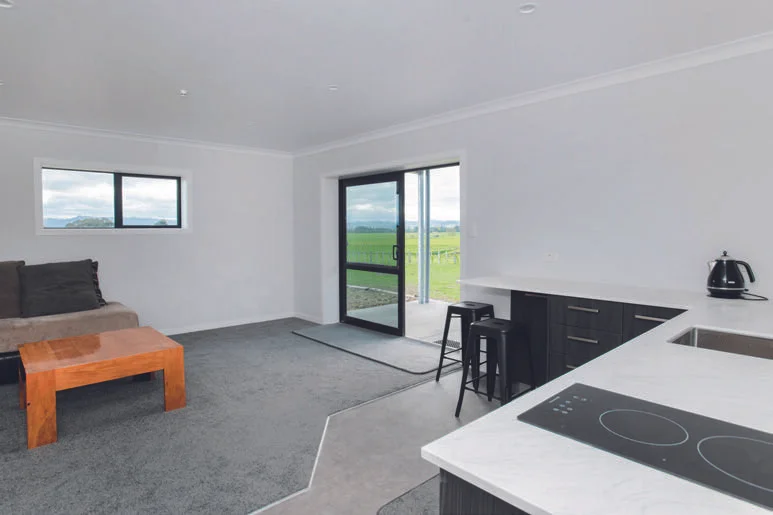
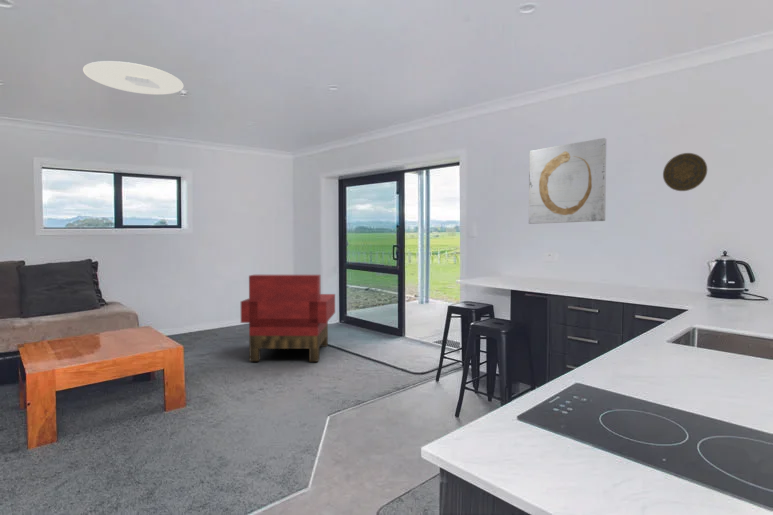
+ wall art [528,137,607,225]
+ ceiling light [82,60,185,96]
+ decorative plate [662,152,708,192]
+ armchair [240,274,336,362]
